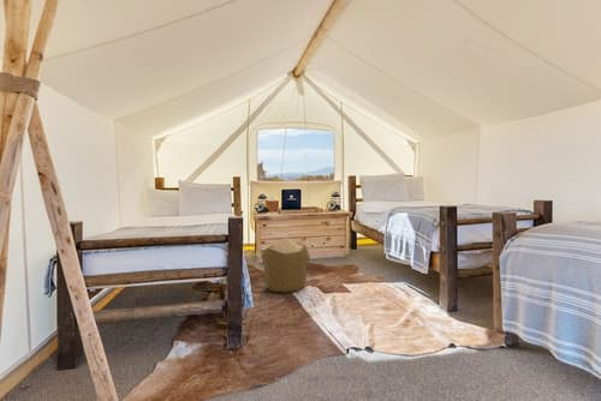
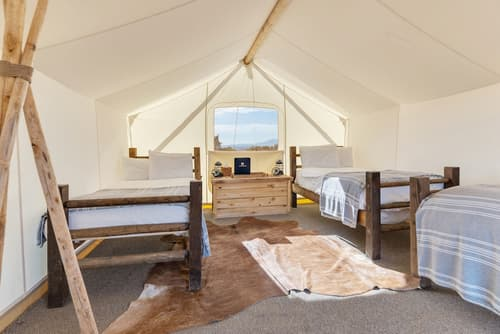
- pouf [260,237,311,294]
